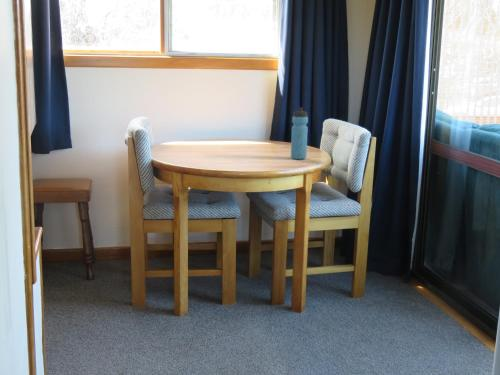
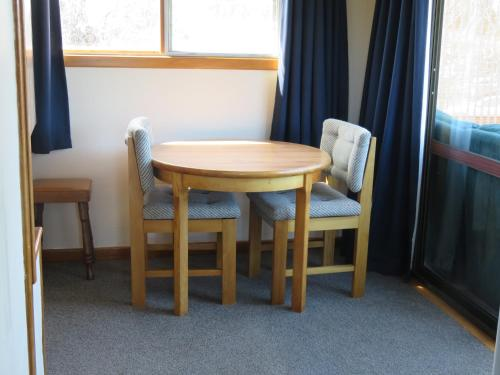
- water bottle [290,107,309,160]
